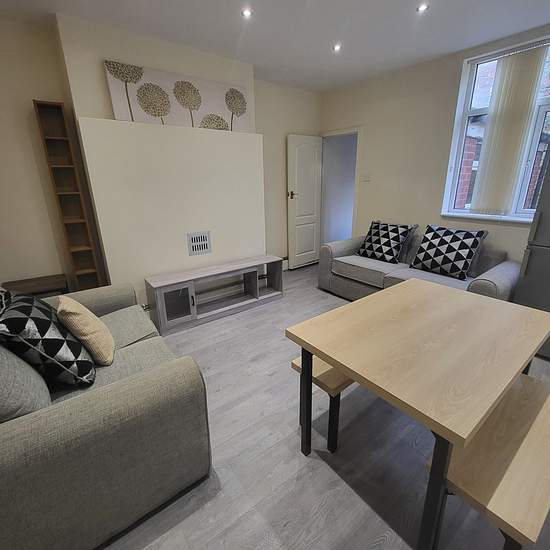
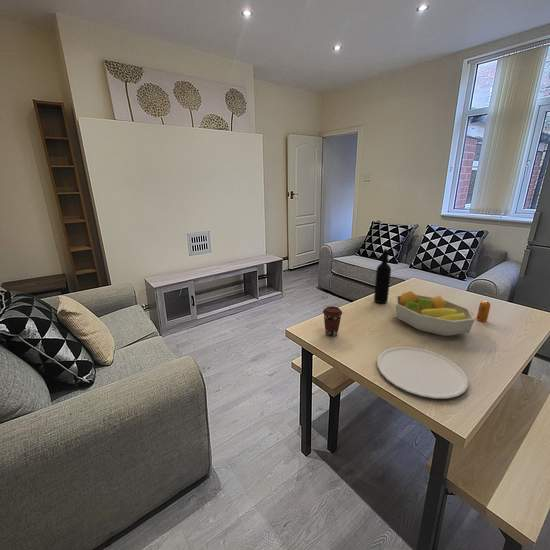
+ coffee cup [322,305,343,338]
+ pepper shaker [470,300,491,323]
+ wine bottle [373,248,392,304]
+ fruit bowl [395,290,476,337]
+ plate [376,346,469,400]
